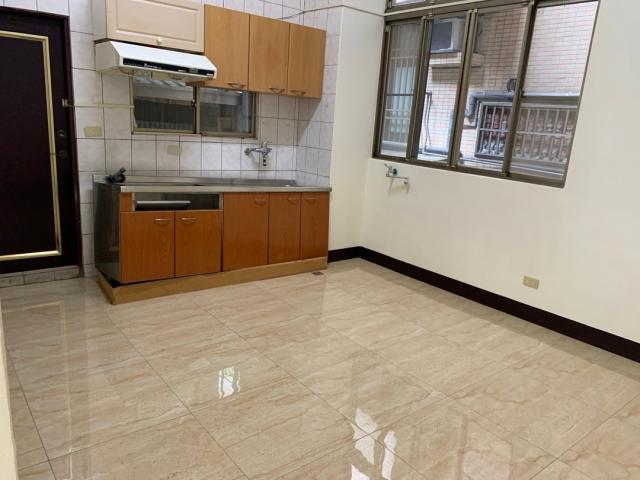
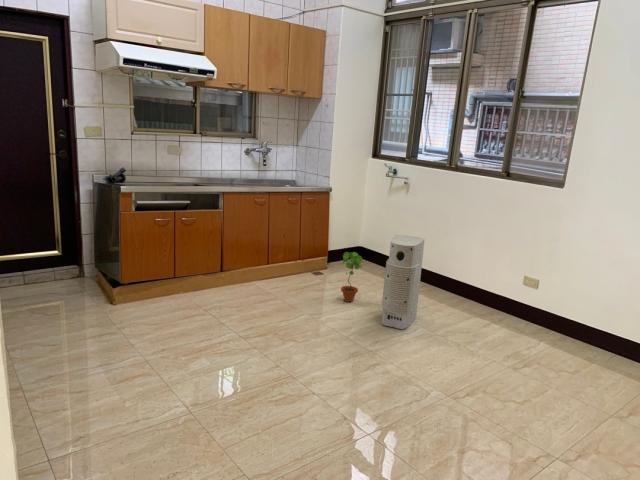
+ potted plant [340,251,363,303]
+ air purifier [380,234,426,330]
